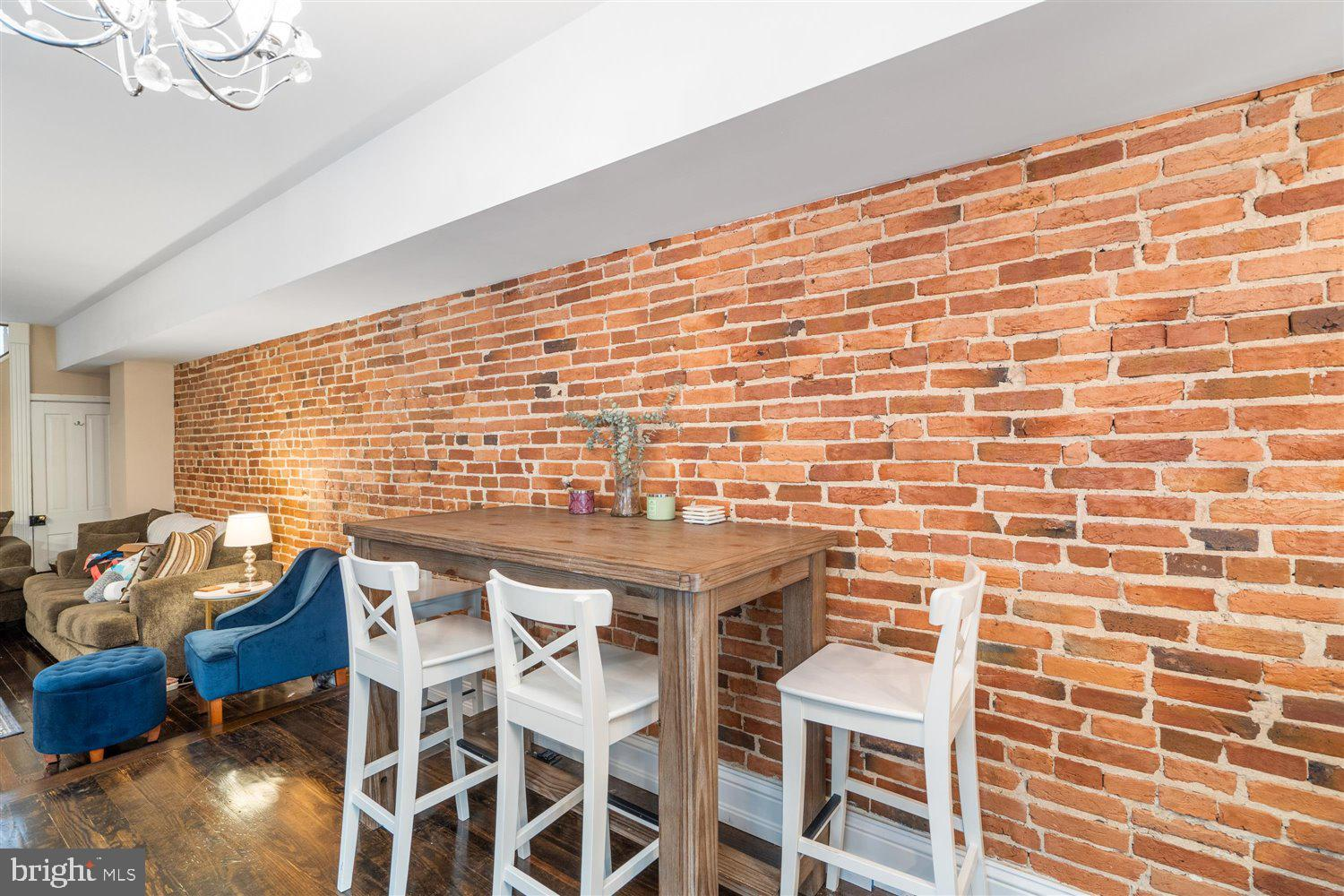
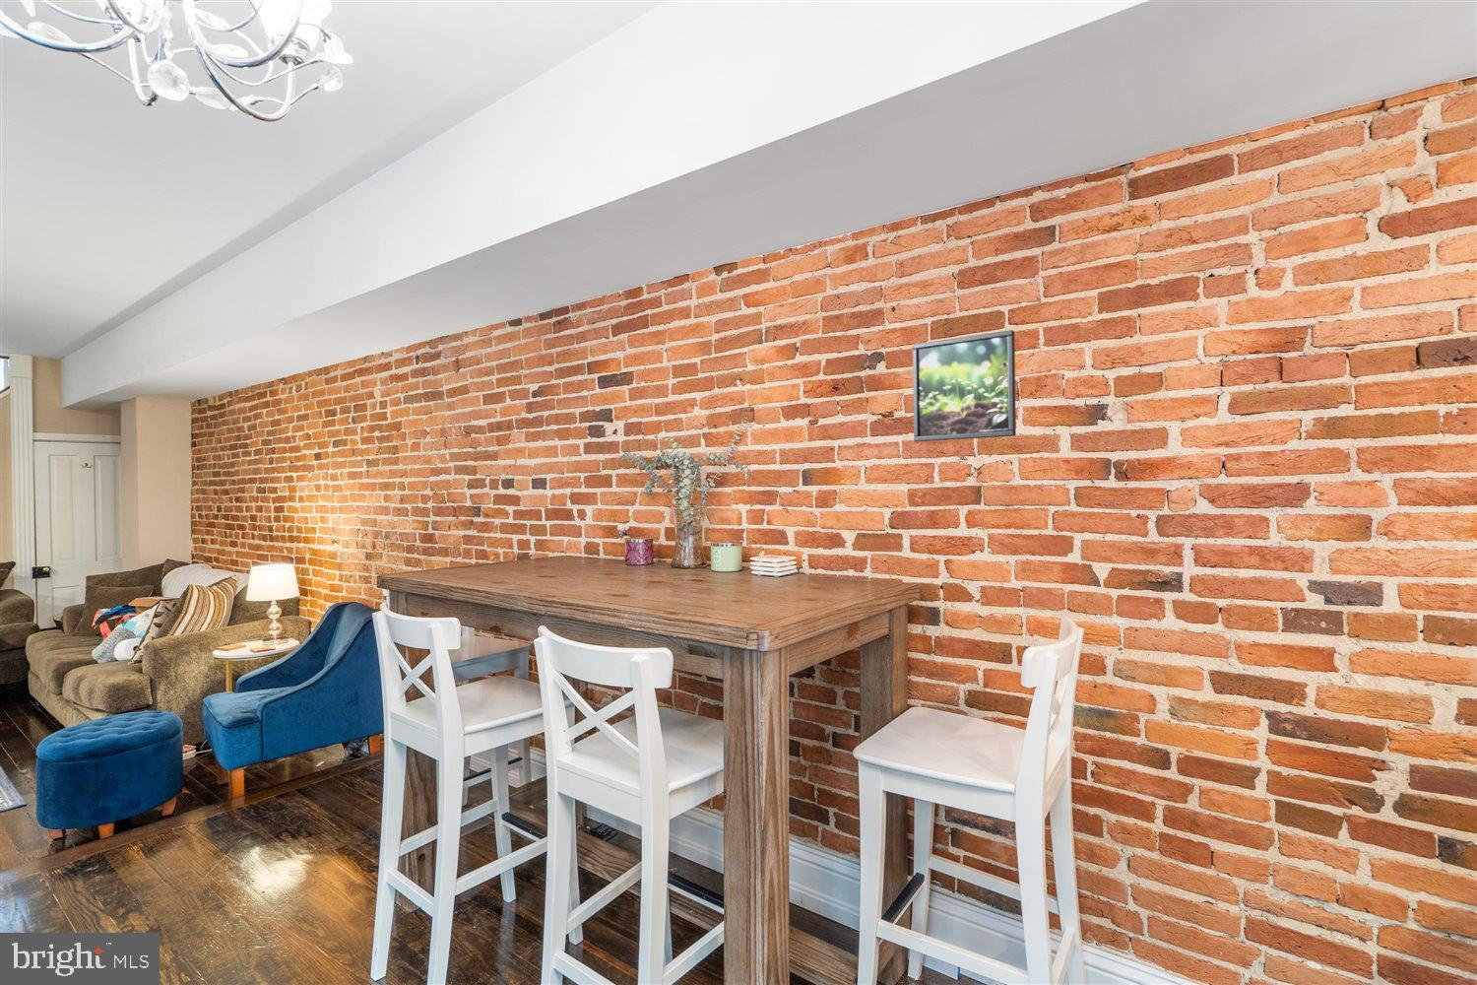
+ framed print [912,329,1018,442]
